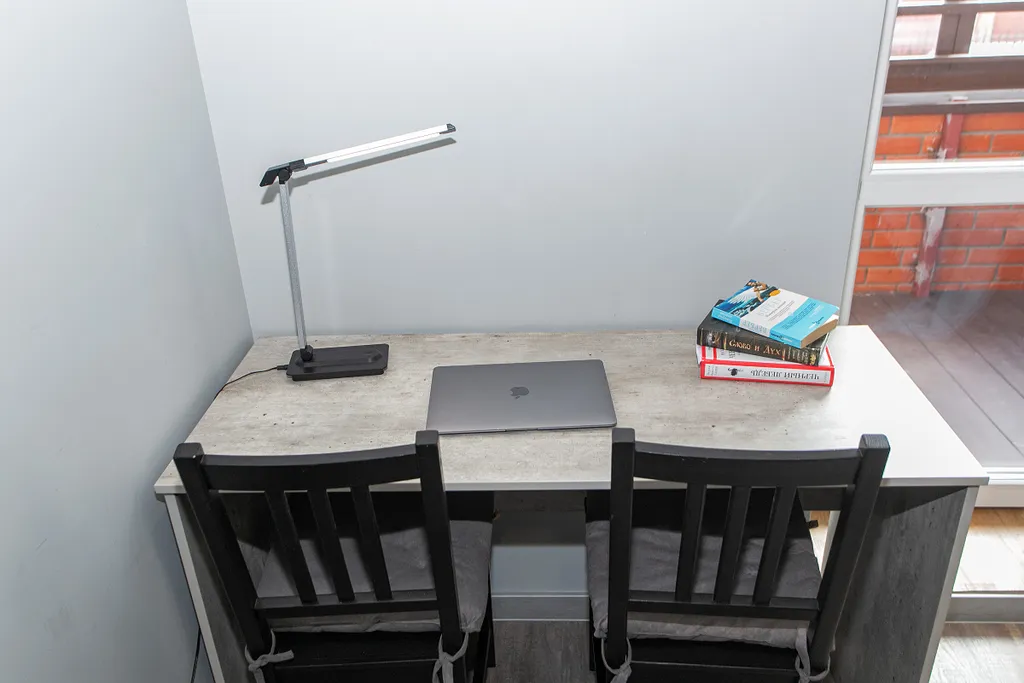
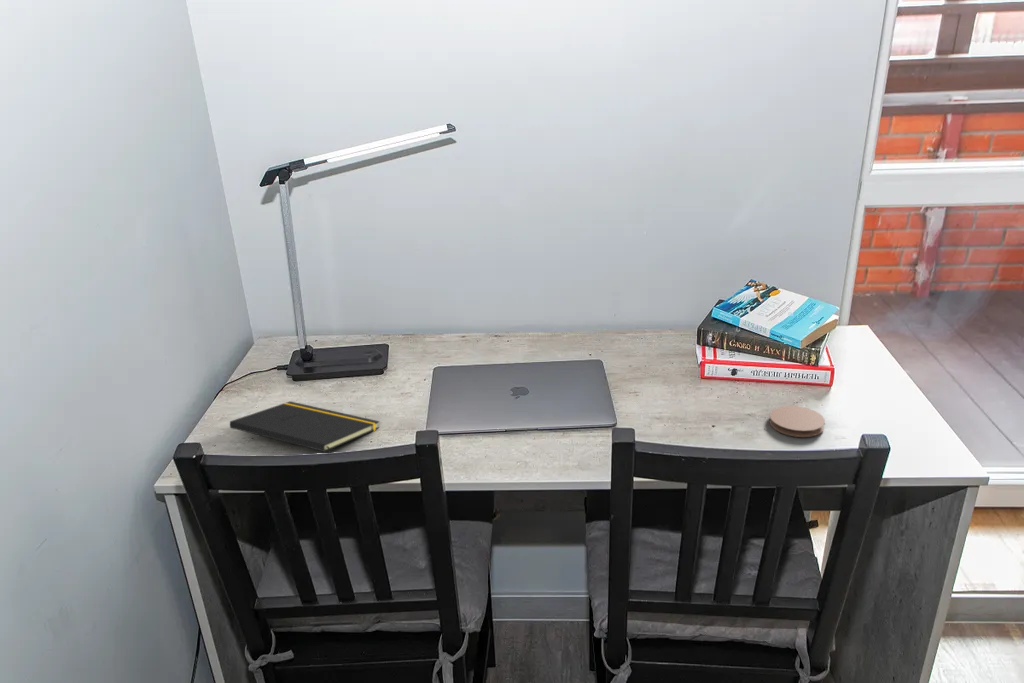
+ coaster [768,405,826,438]
+ notepad [229,400,380,454]
